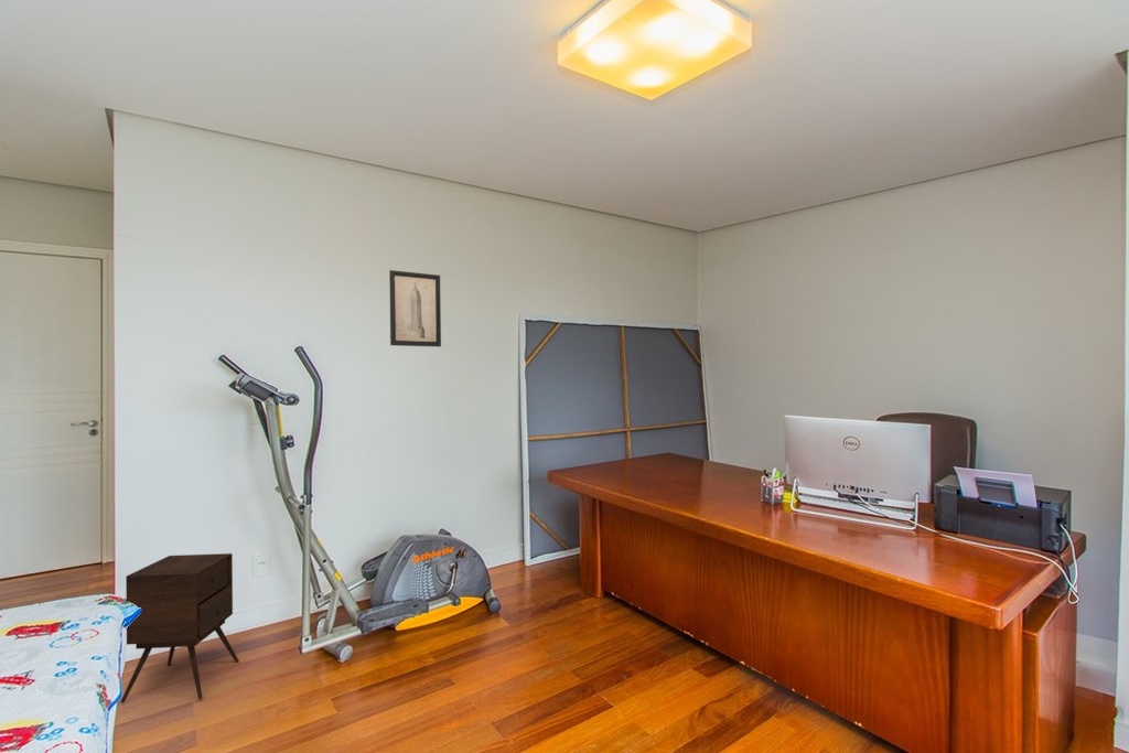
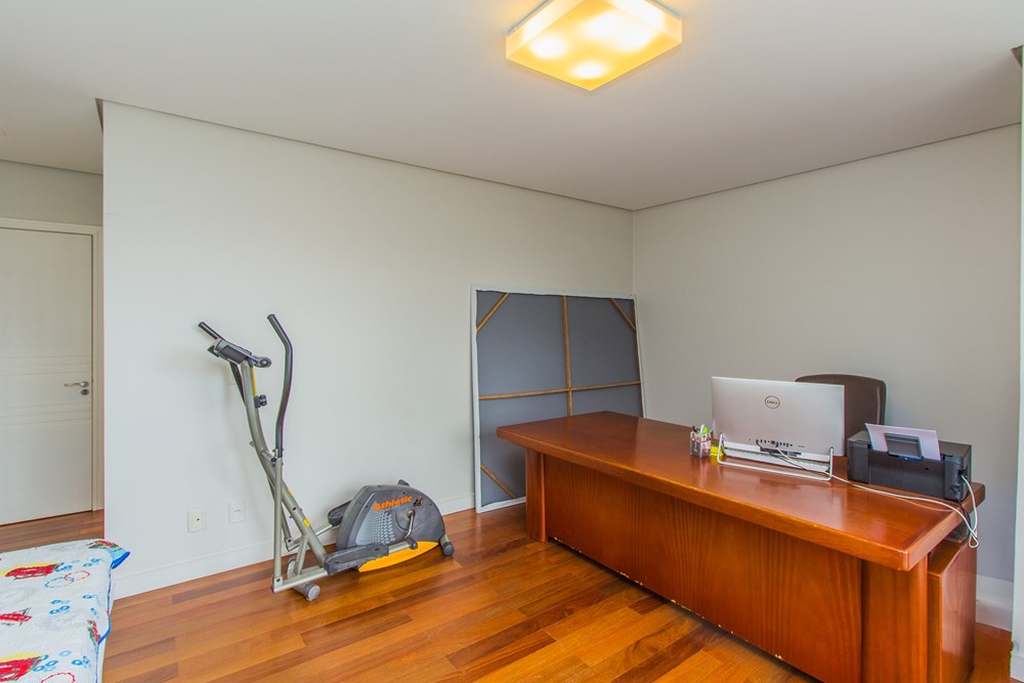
- side table [120,552,240,704]
- wall art [388,269,442,347]
